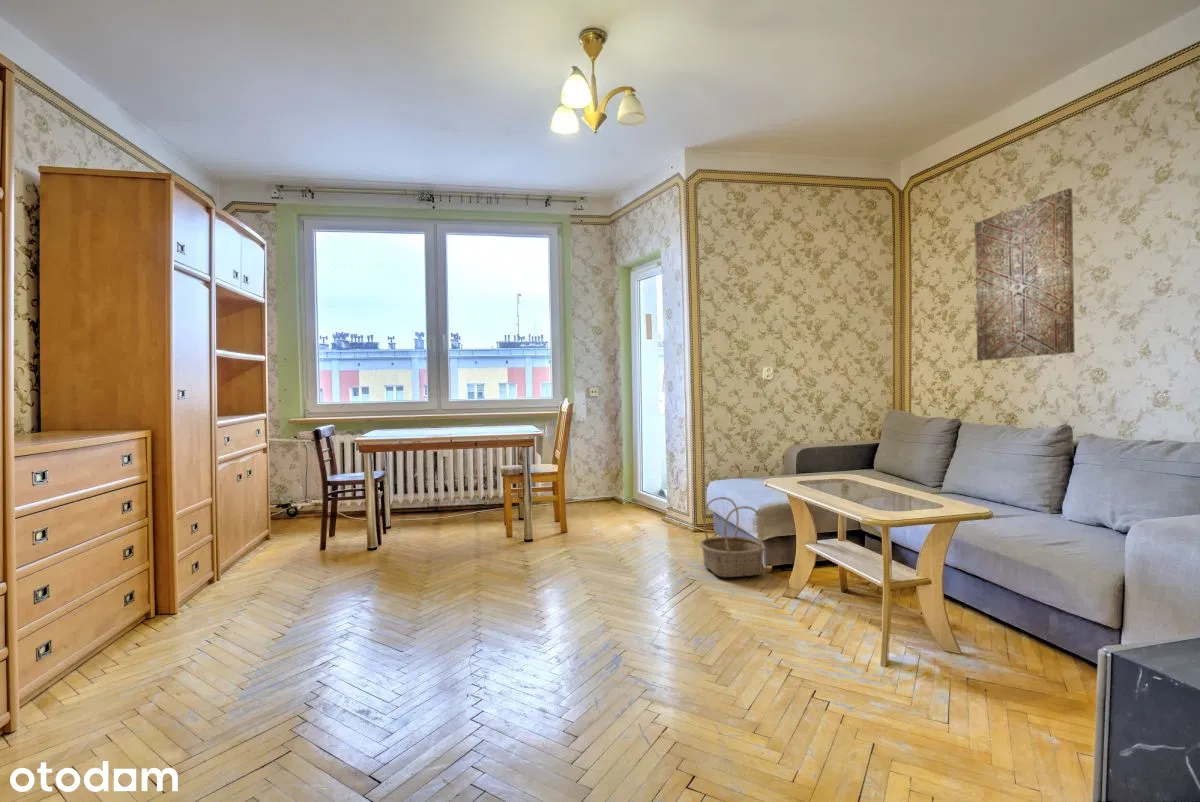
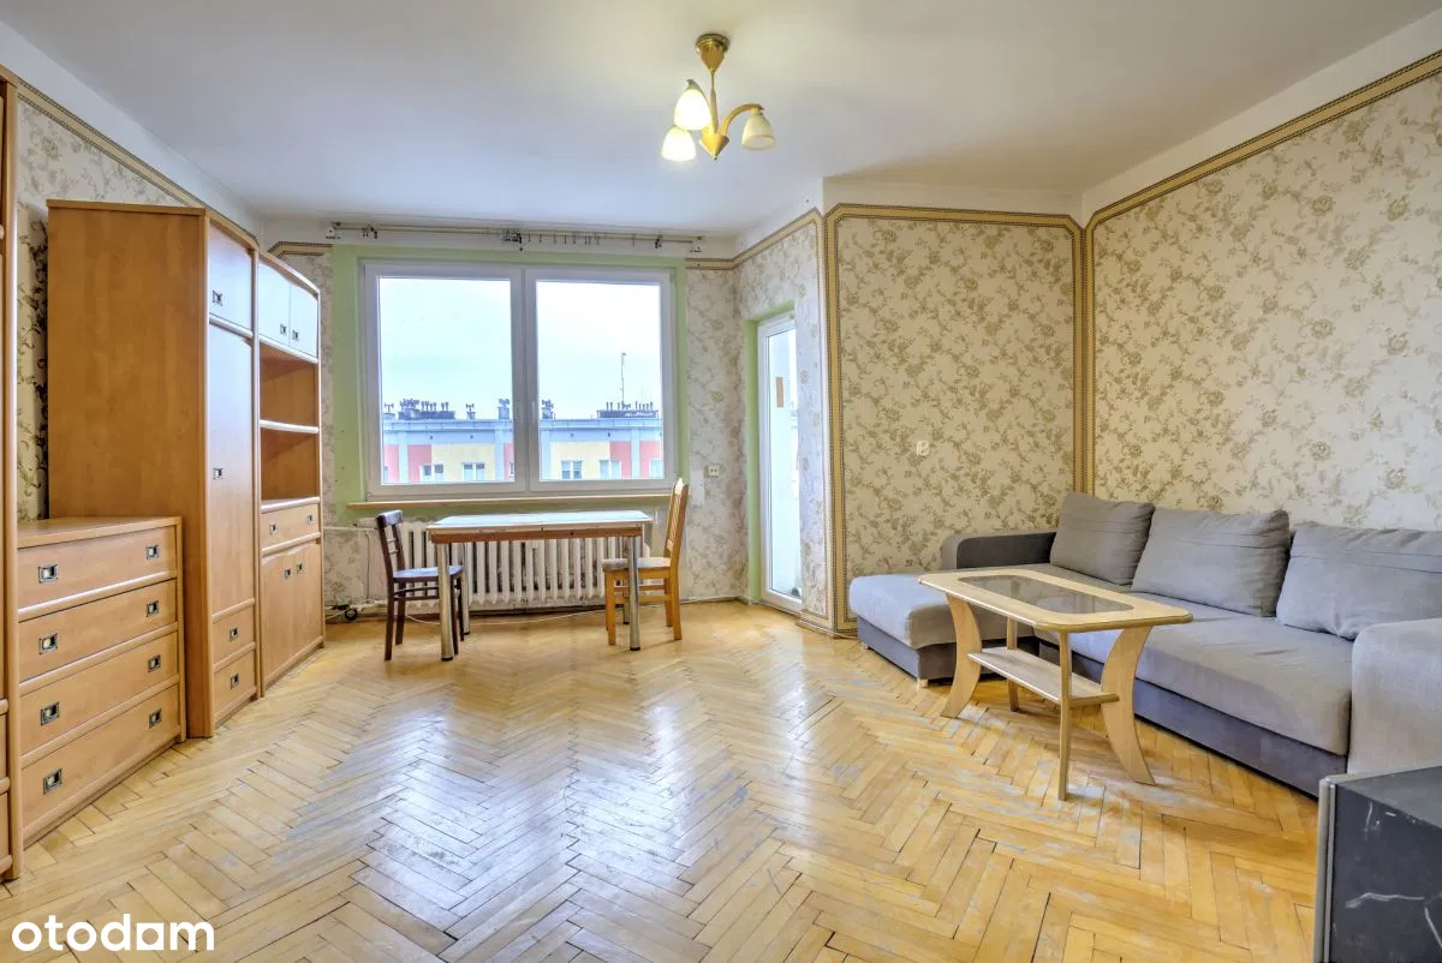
- basket [699,496,767,578]
- wall art [974,187,1076,362]
